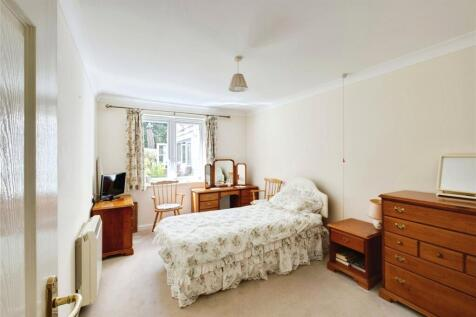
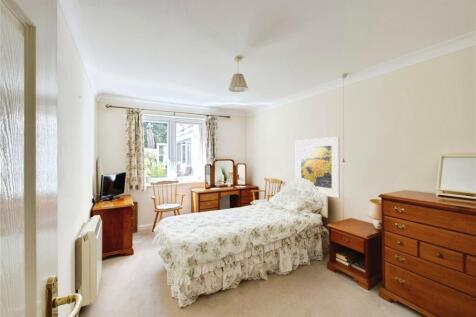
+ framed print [294,135,341,199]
